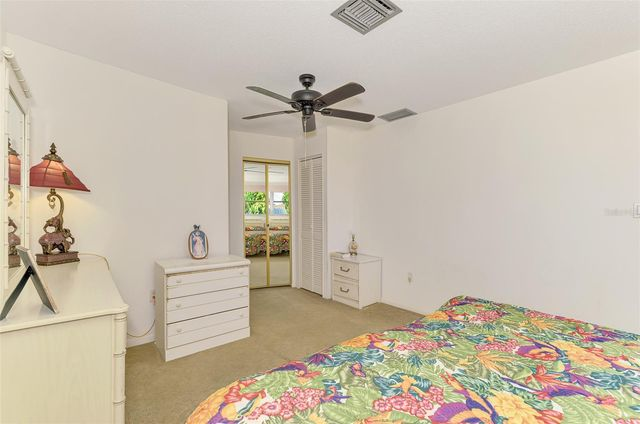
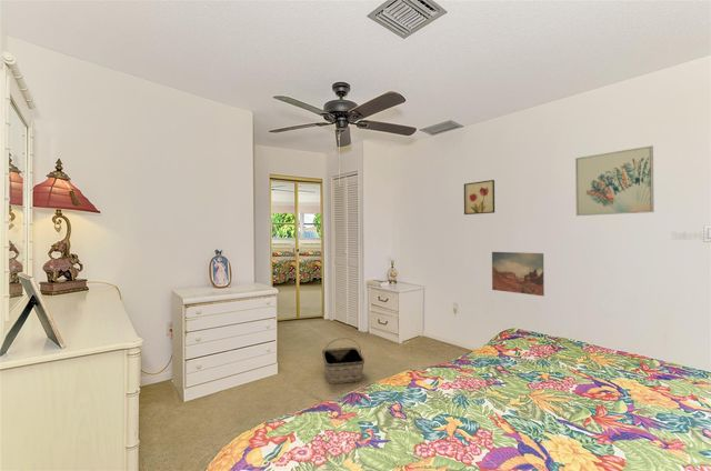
+ basket [321,337,365,385]
+ wall art [574,144,655,217]
+ wall art [491,251,545,297]
+ wall art [463,179,495,216]
